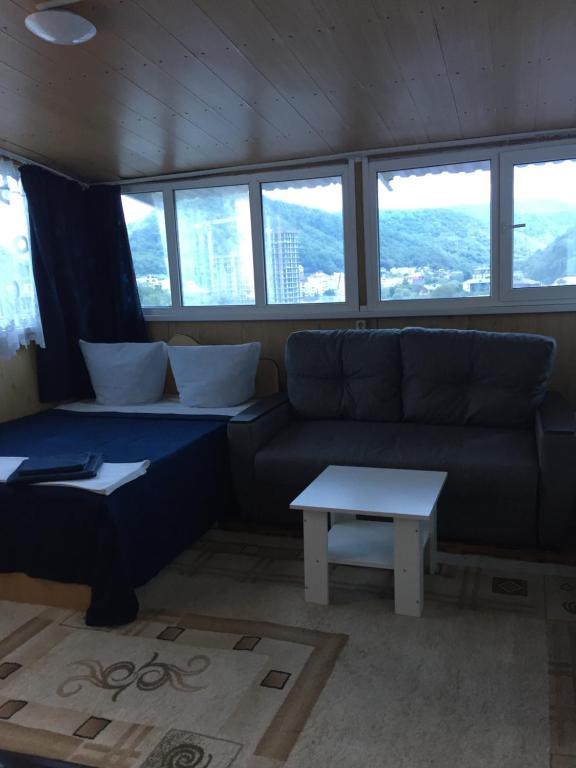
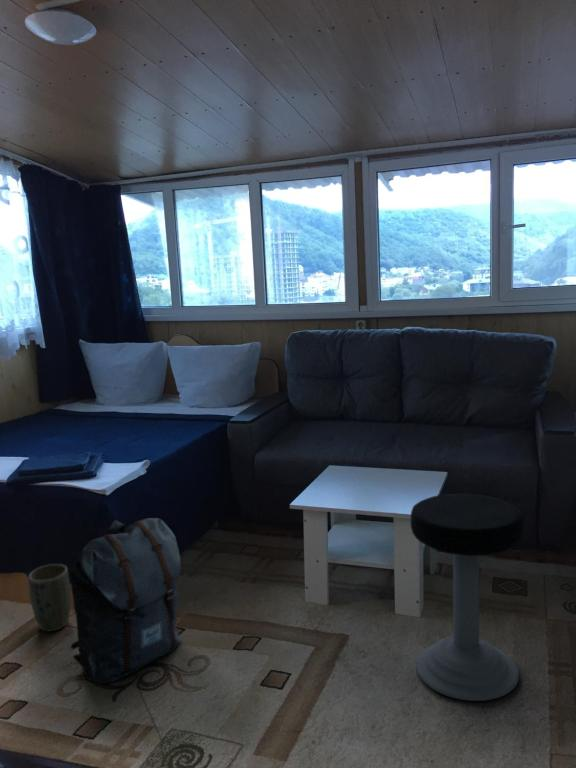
+ backpack [69,517,182,685]
+ stool [410,493,525,702]
+ plant pot [28,563,72,633]
